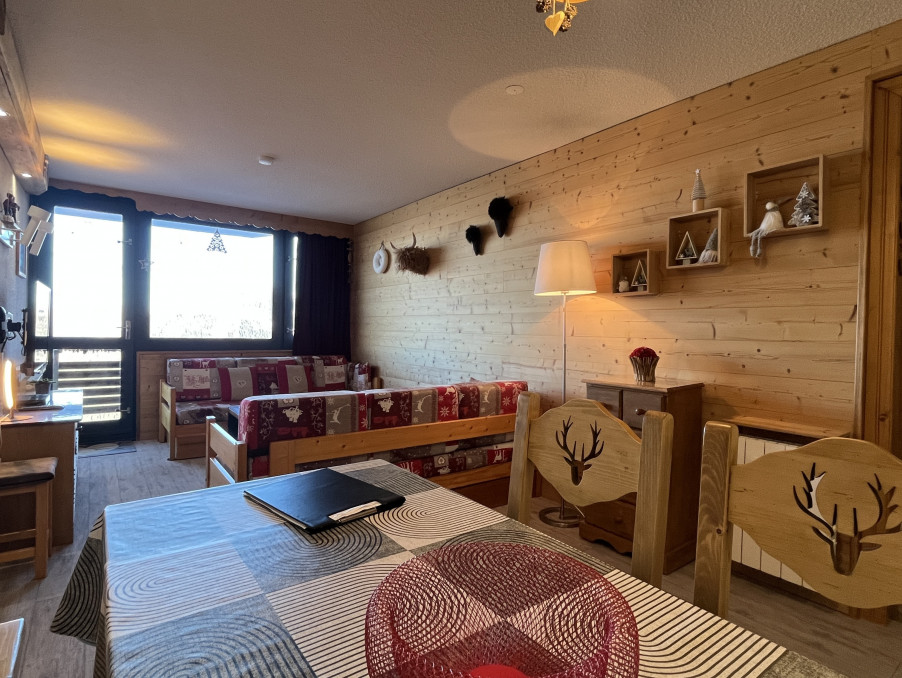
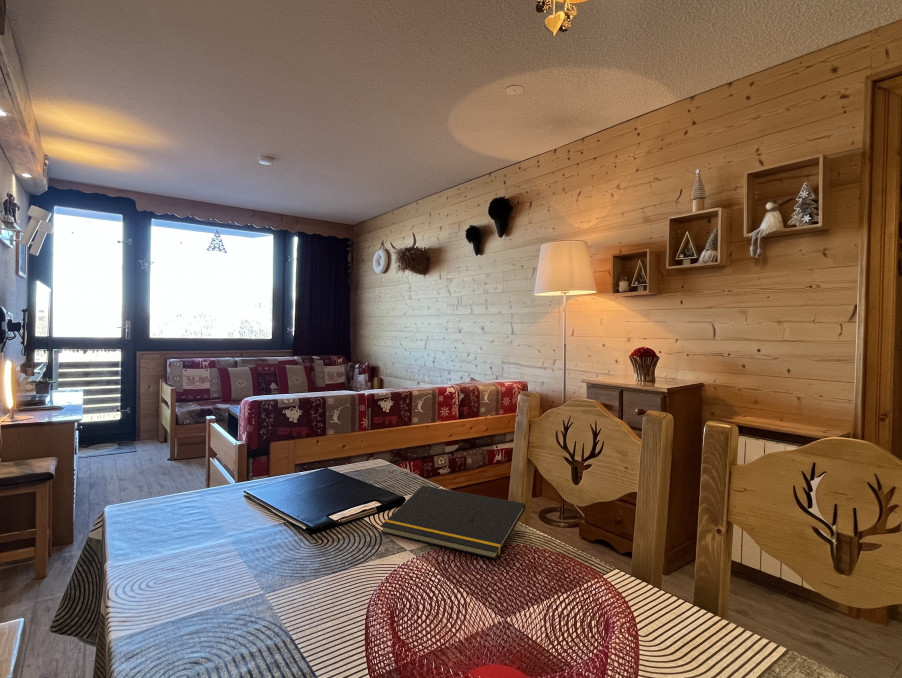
+ notepad [380,485,526,560]
